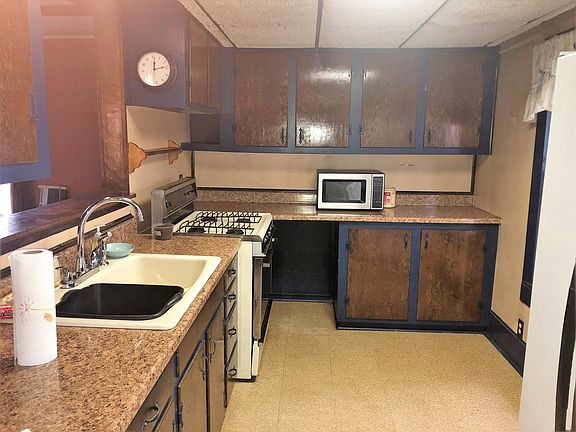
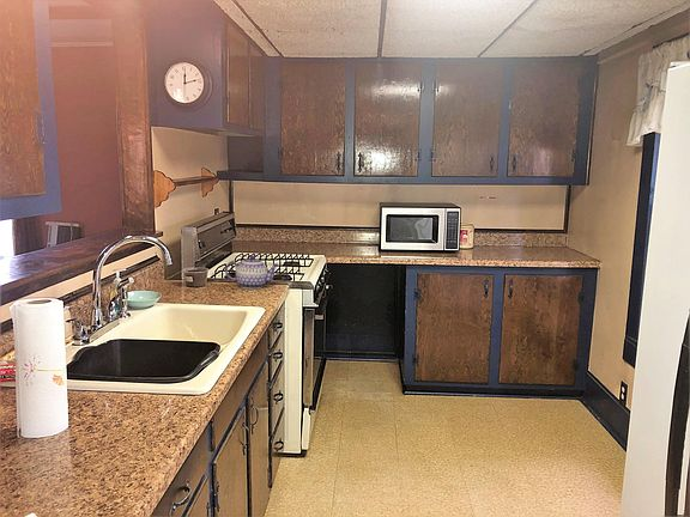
+ teapot [224,255,280,290]
